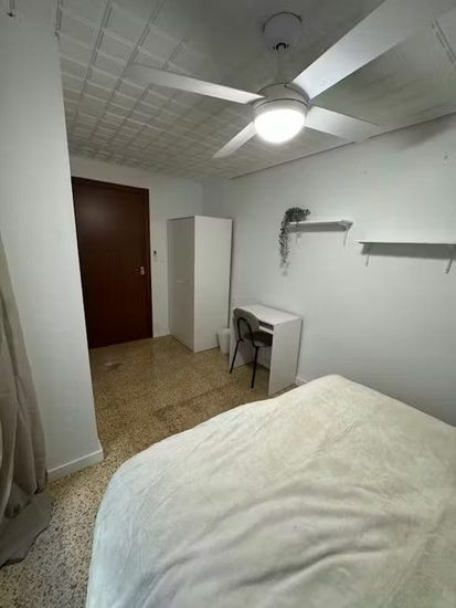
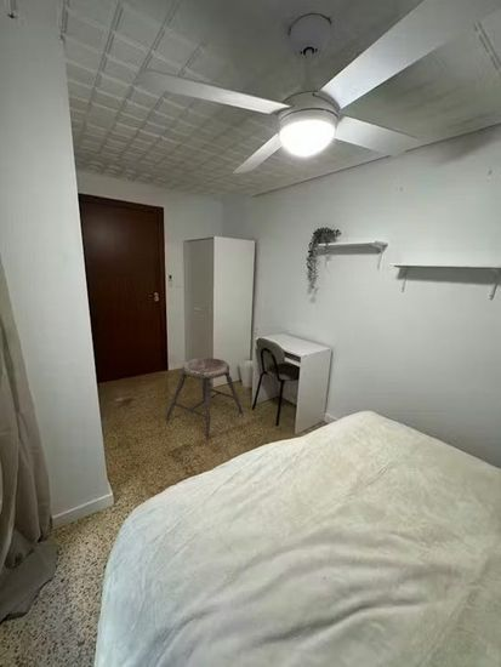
+ stool [165,357,244,440]
